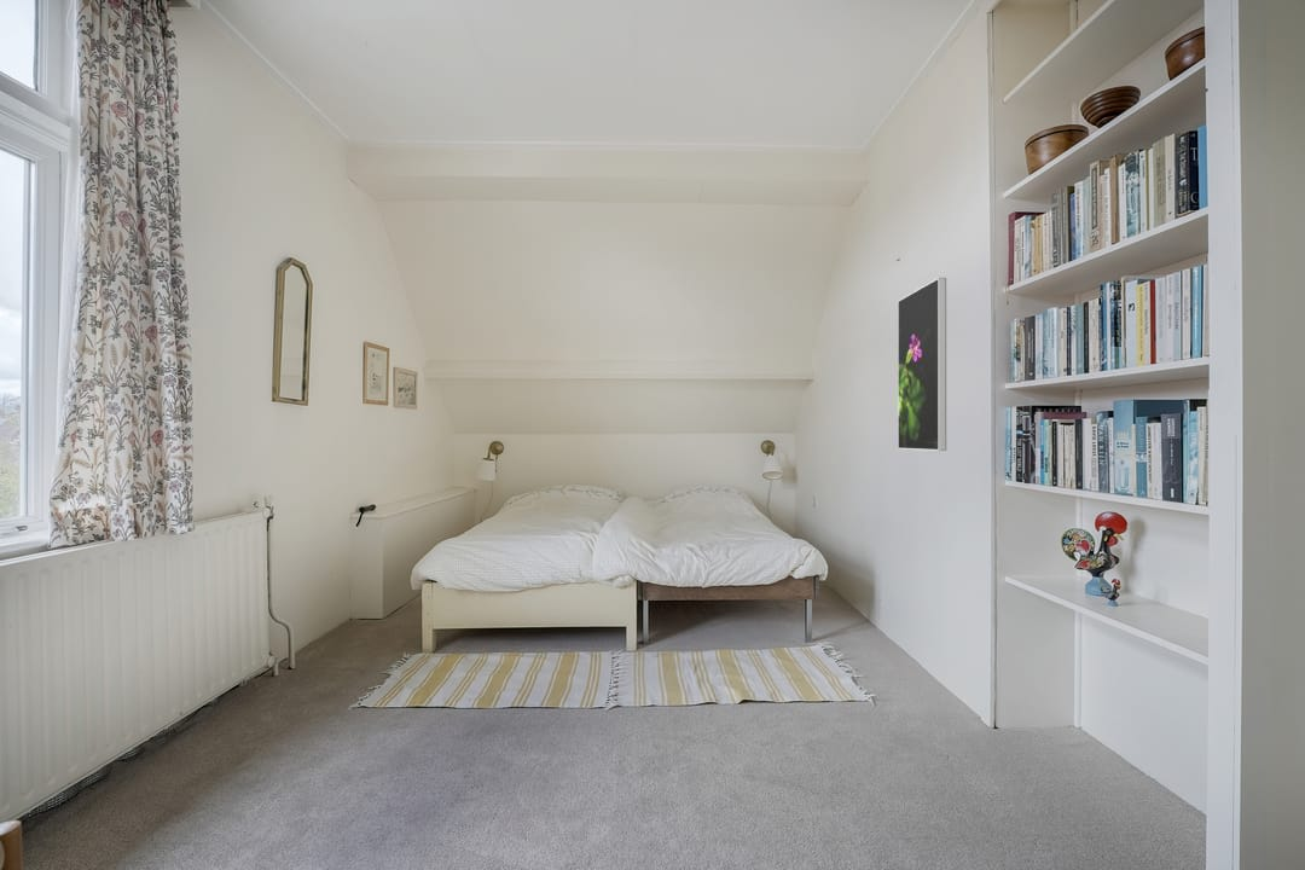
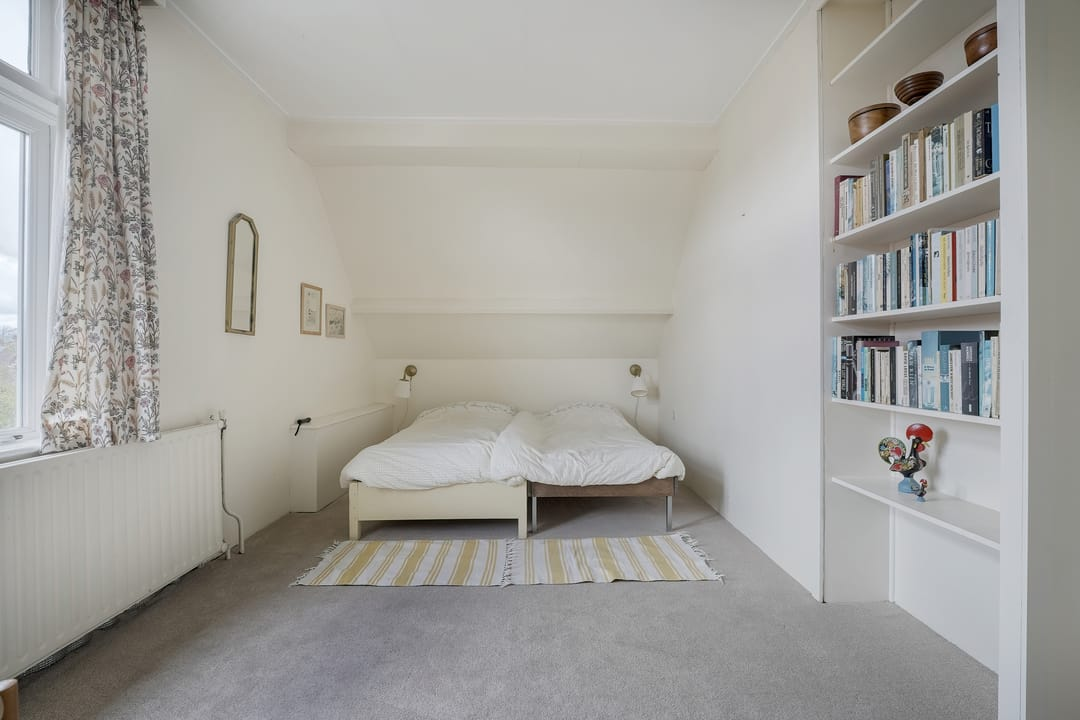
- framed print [897,277,947,452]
